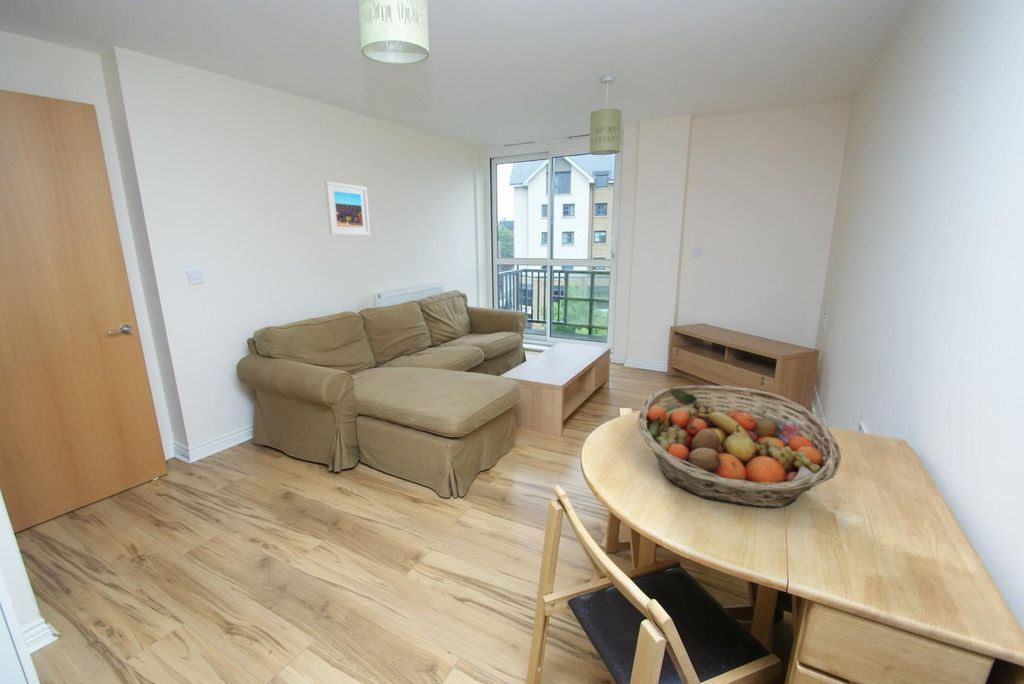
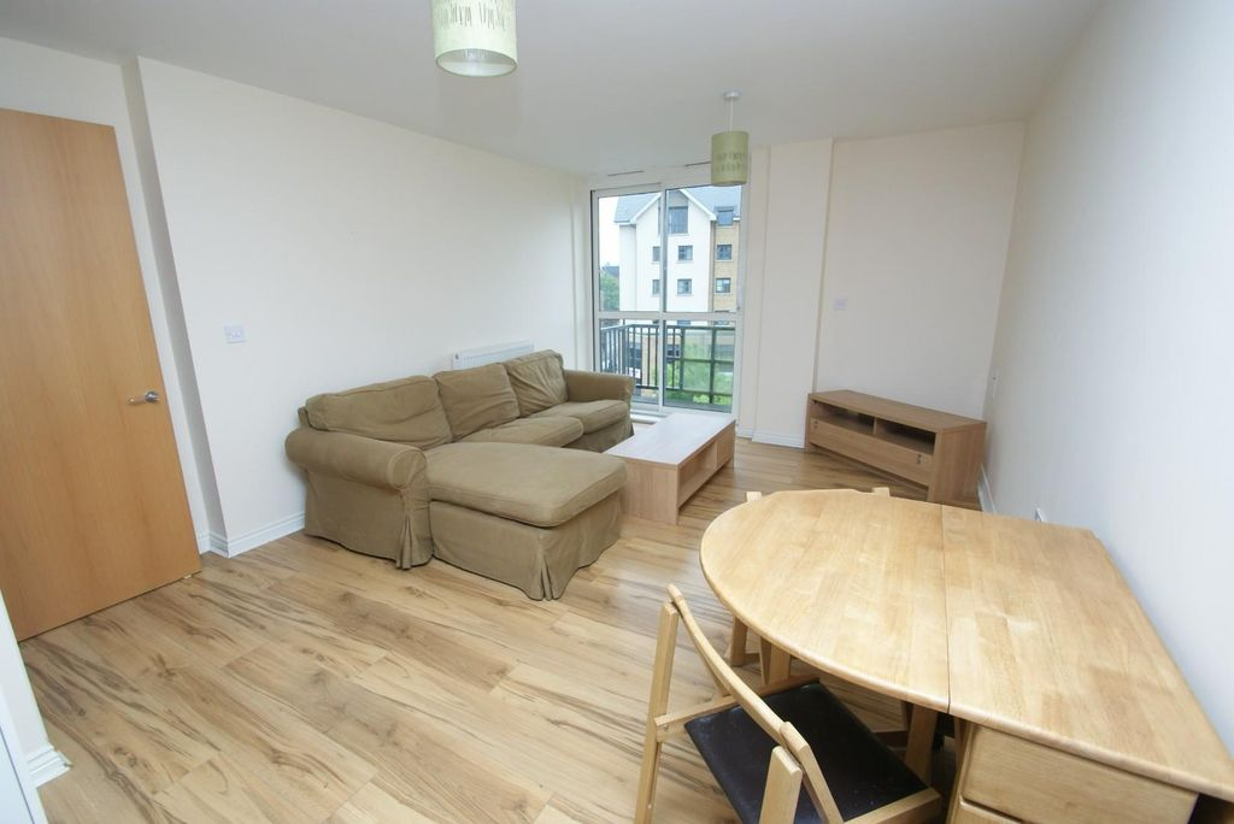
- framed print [324,180,371,237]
- fruit basket [637,384,842,508]
